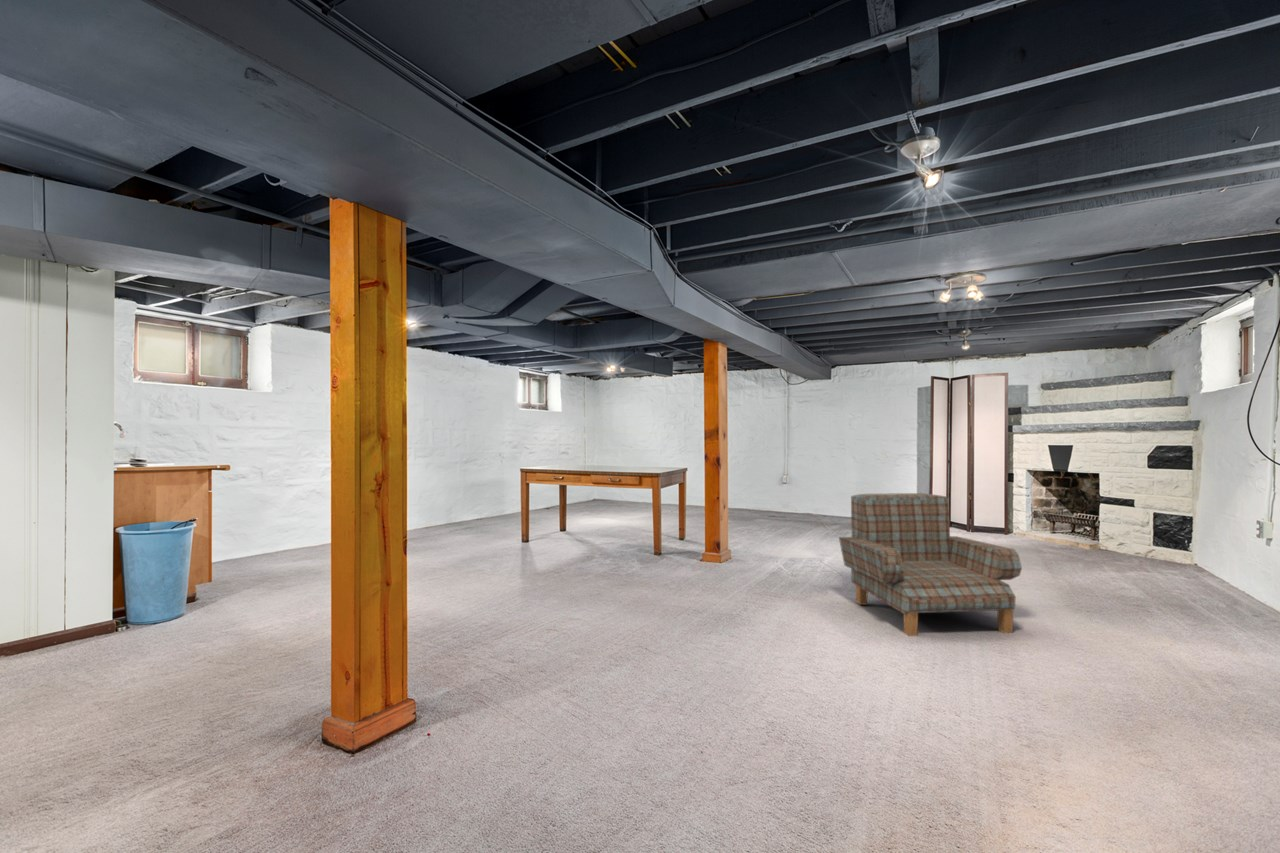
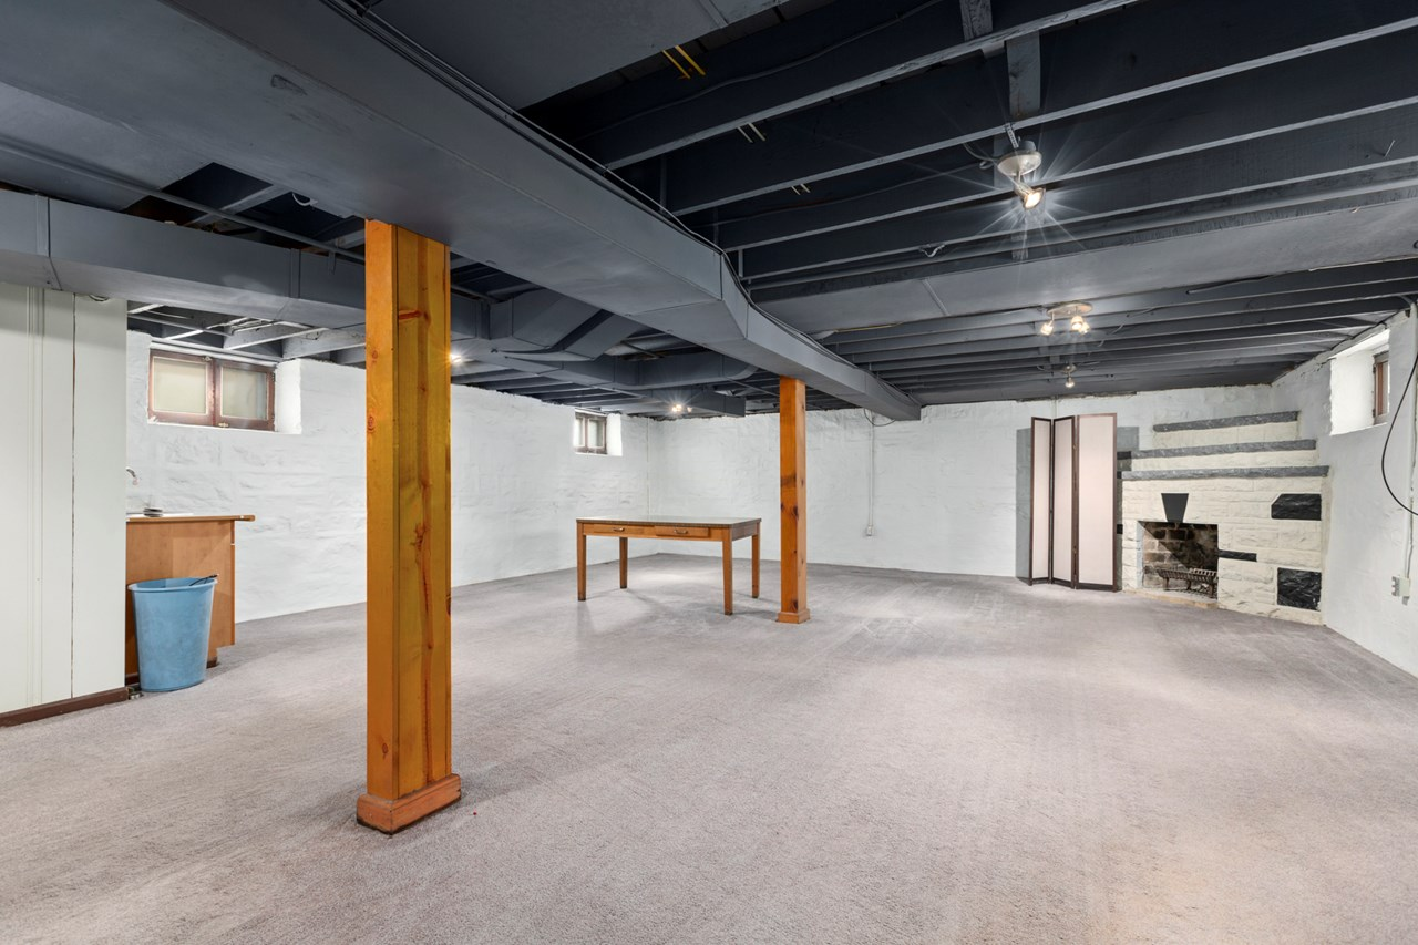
- armchair [838,492,1023,637]
